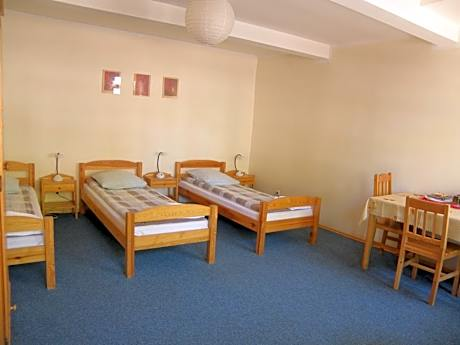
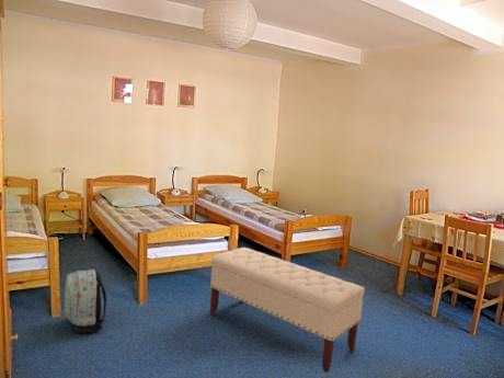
+ backpack [64,268,107,334]
+ bench [209,247,366,374]
